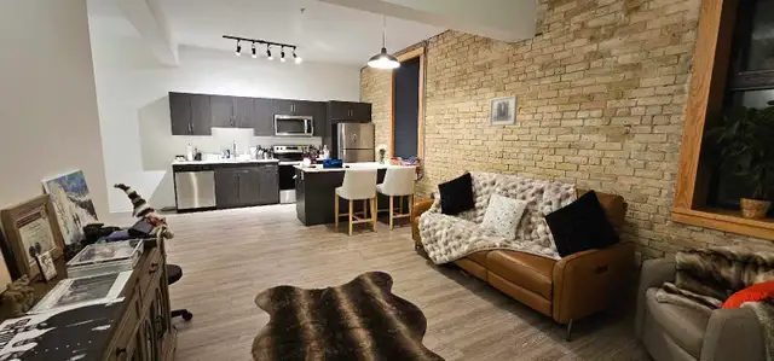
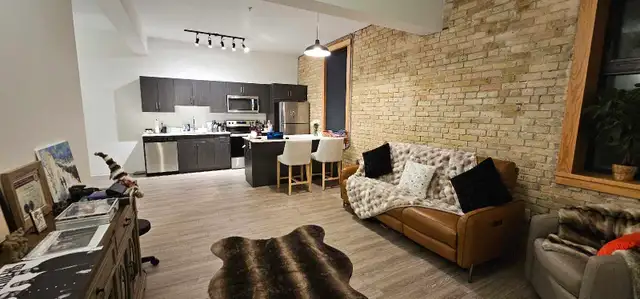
- wall art [489,94,519,128]
